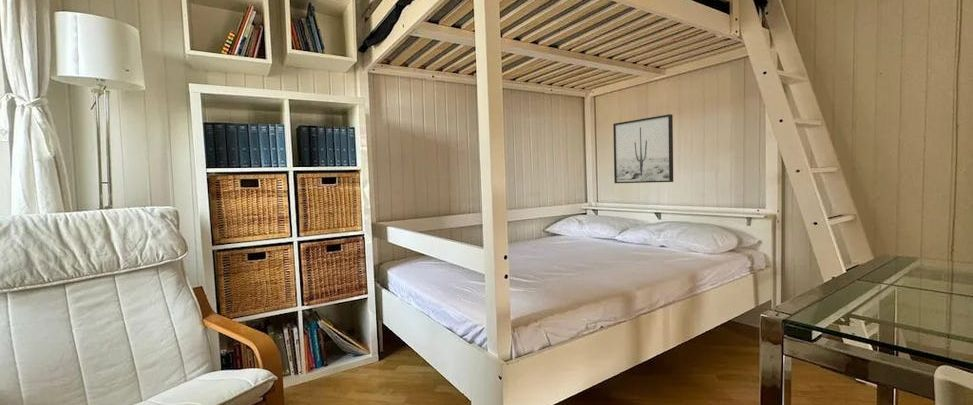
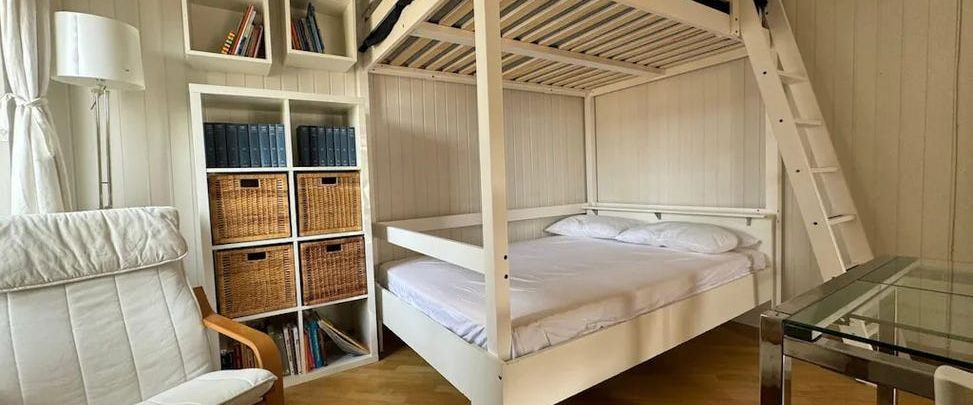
- wall art [612,113,674,184]
